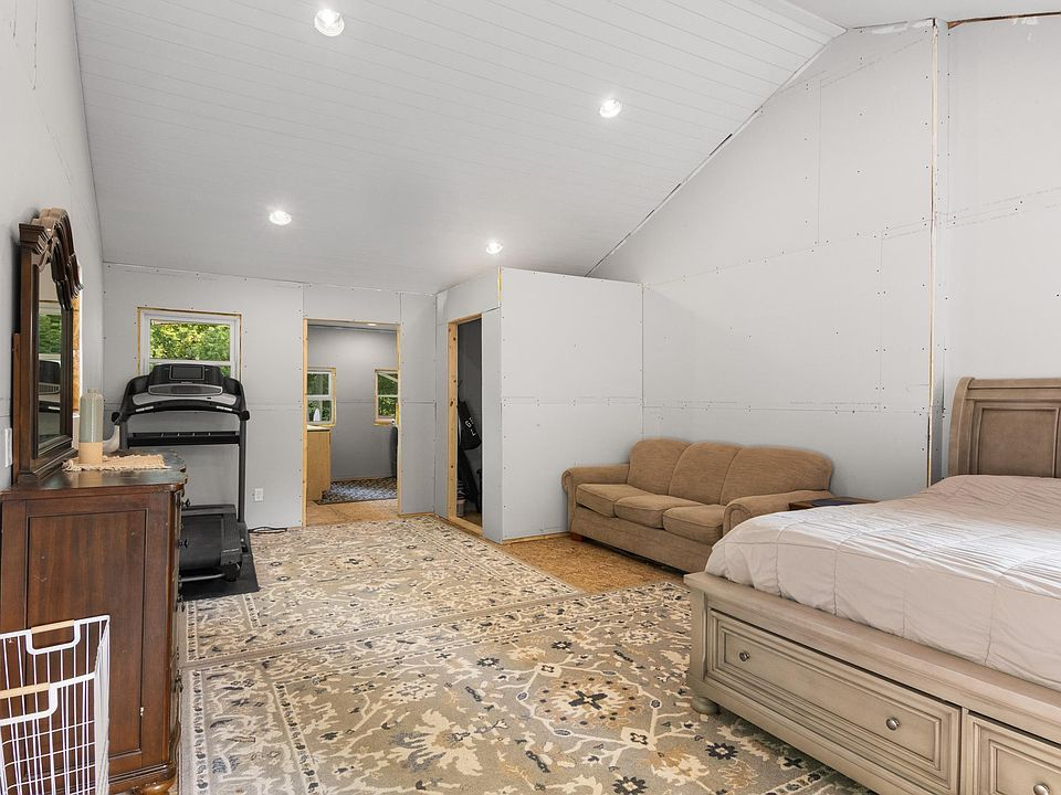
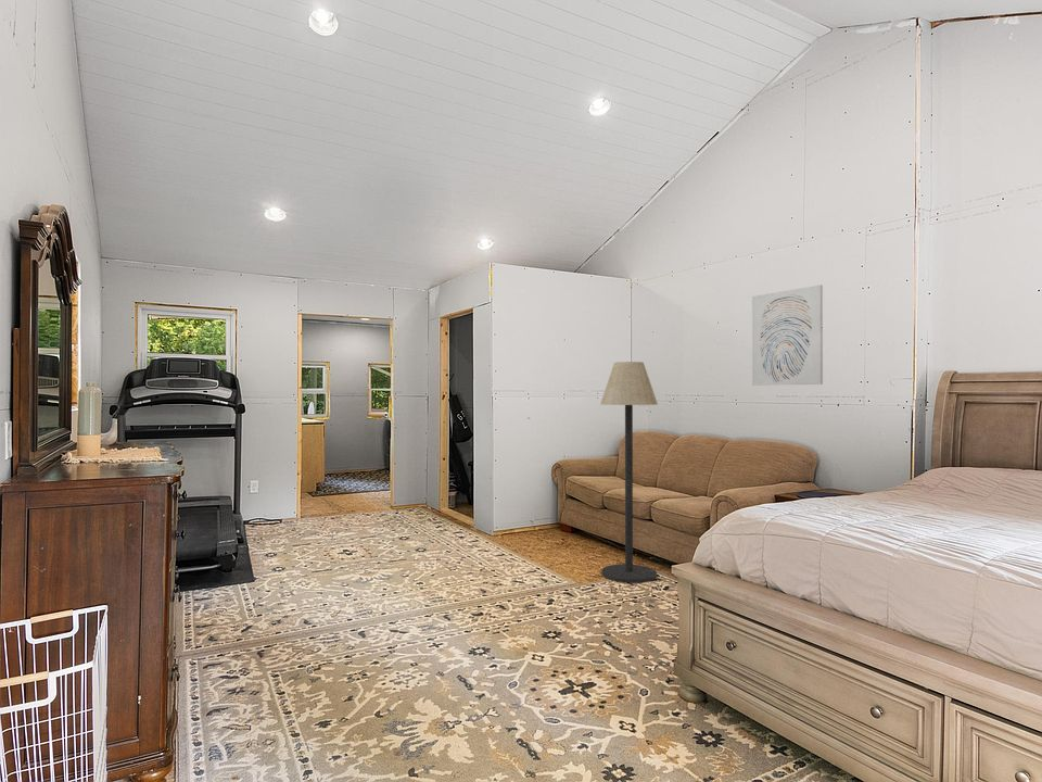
+ wall art [751,283,824,387]
+ floor lamp [600,361,659,583]
